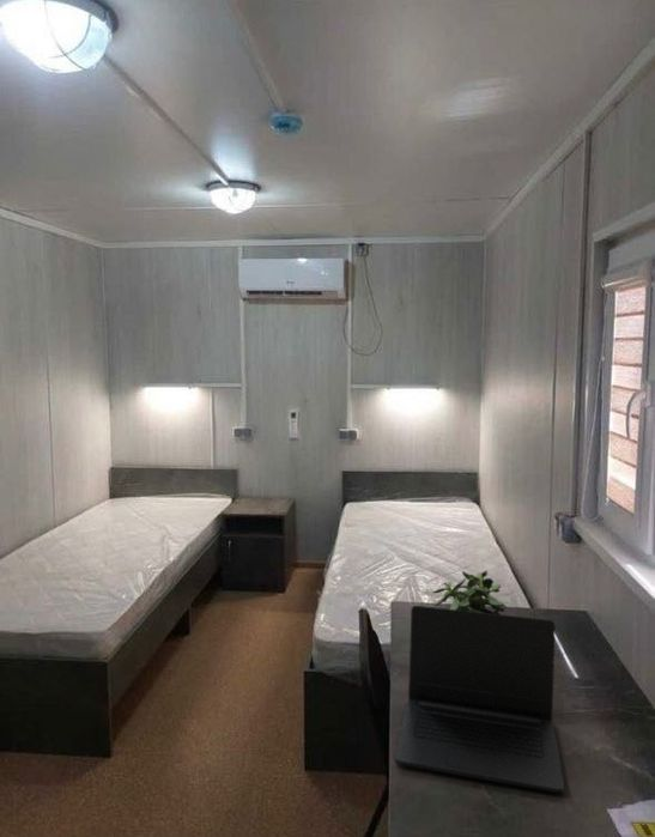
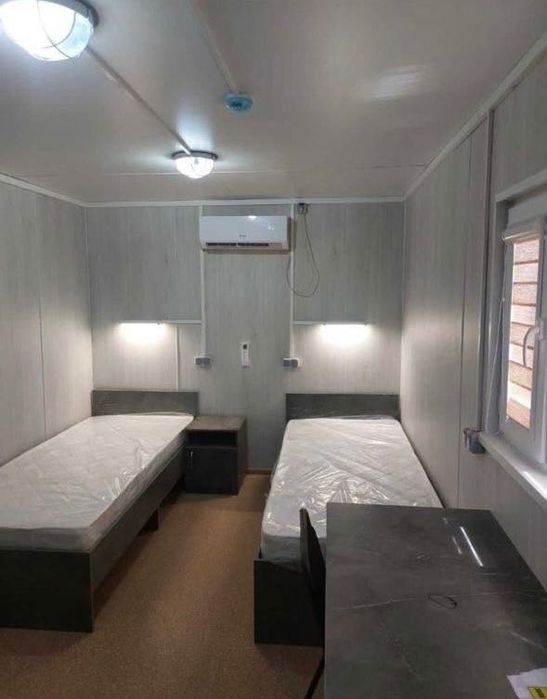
- potted plant [431,570,508,614]
- laptop [393,605,565,794]
